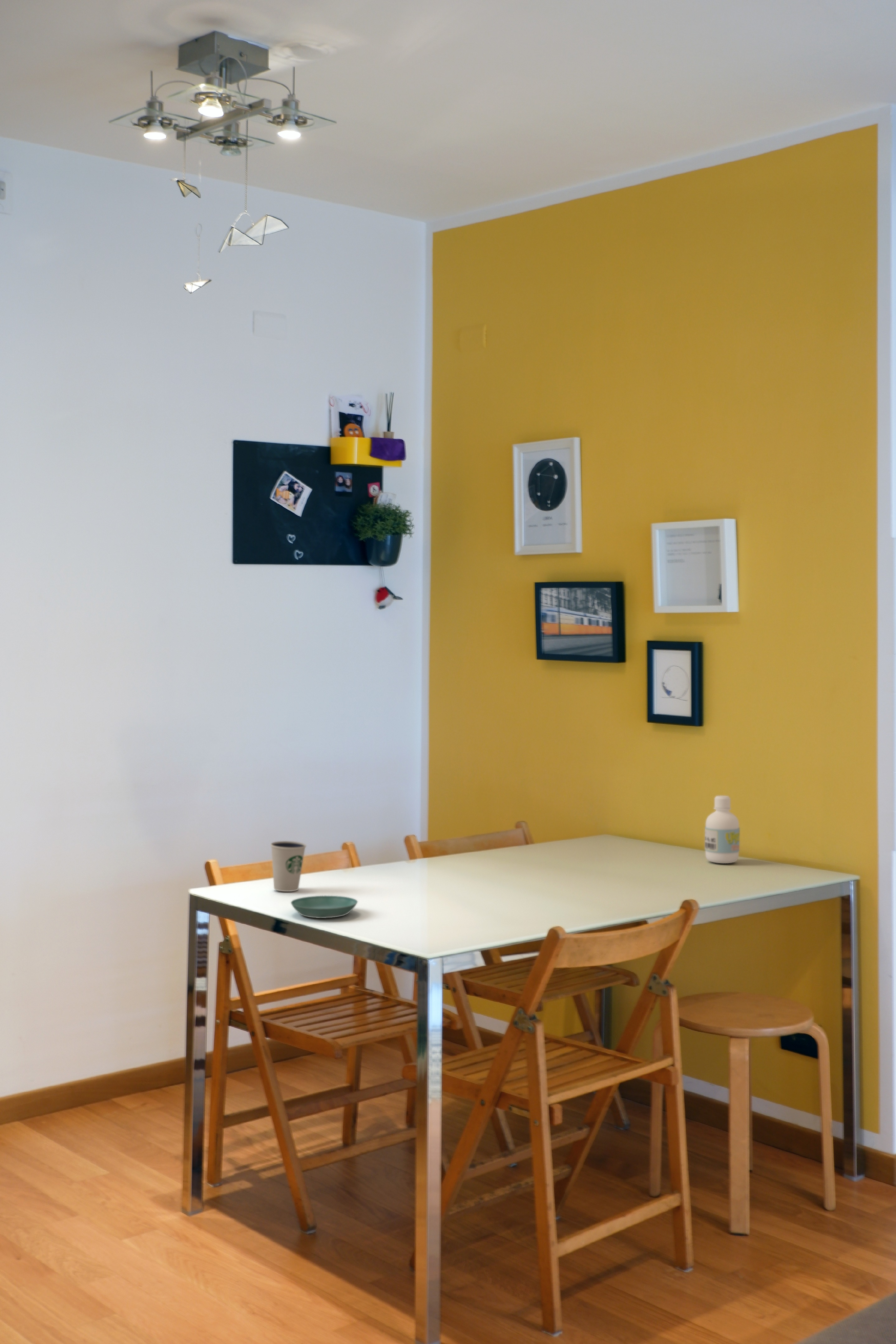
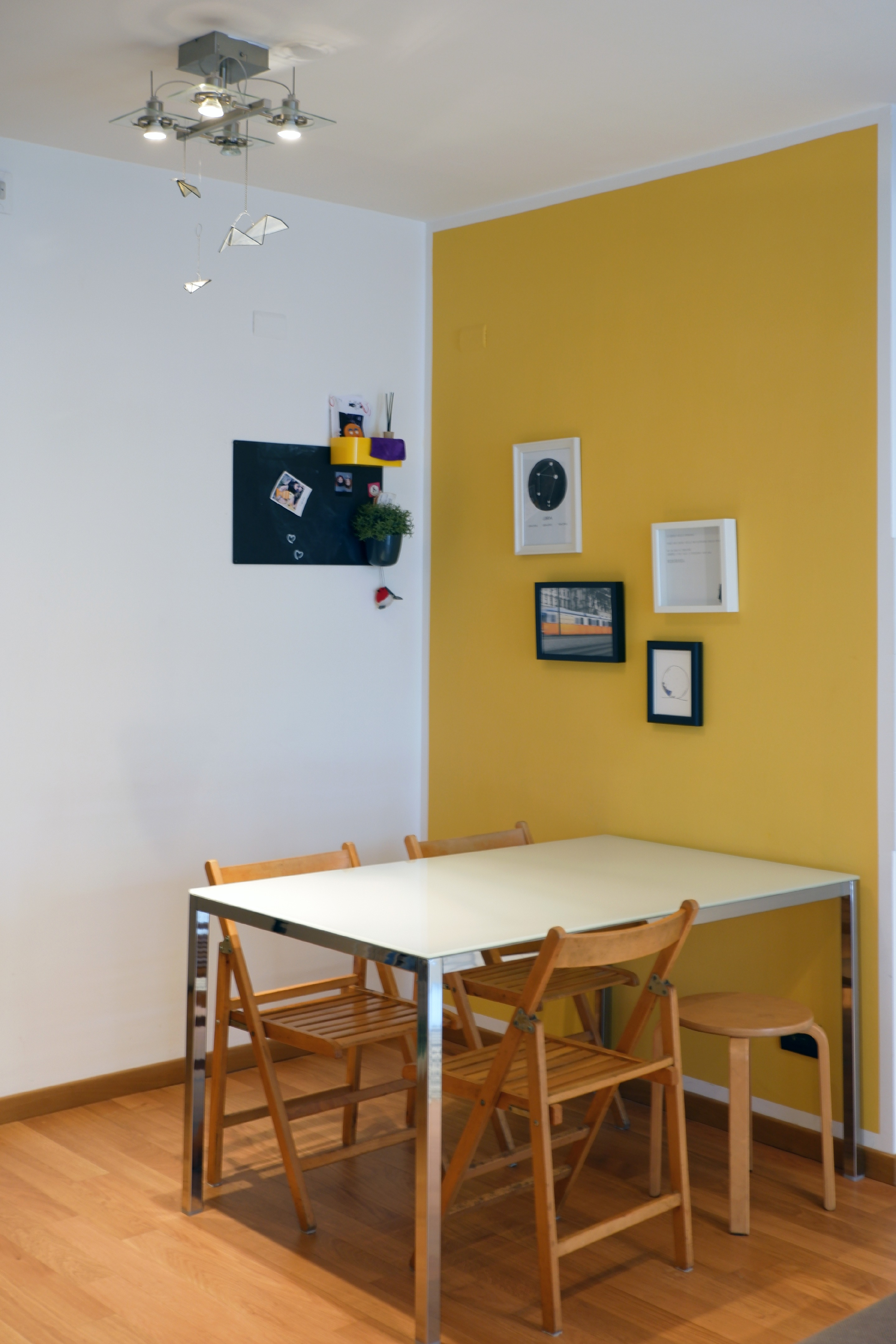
- bottle [704,795,740,864]
- saucer [290,895,358,918]
- dixie cup [270,841,306,892]
